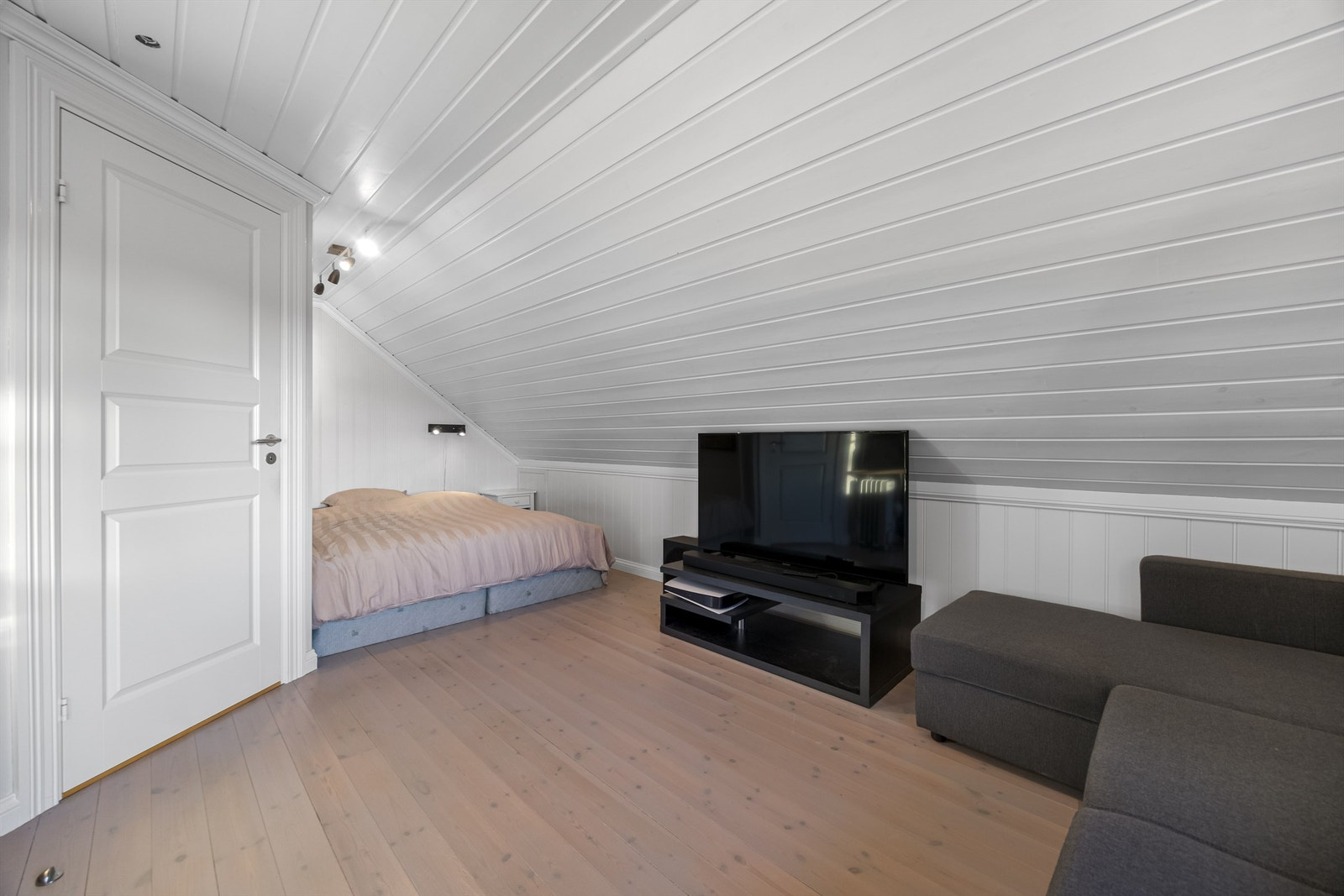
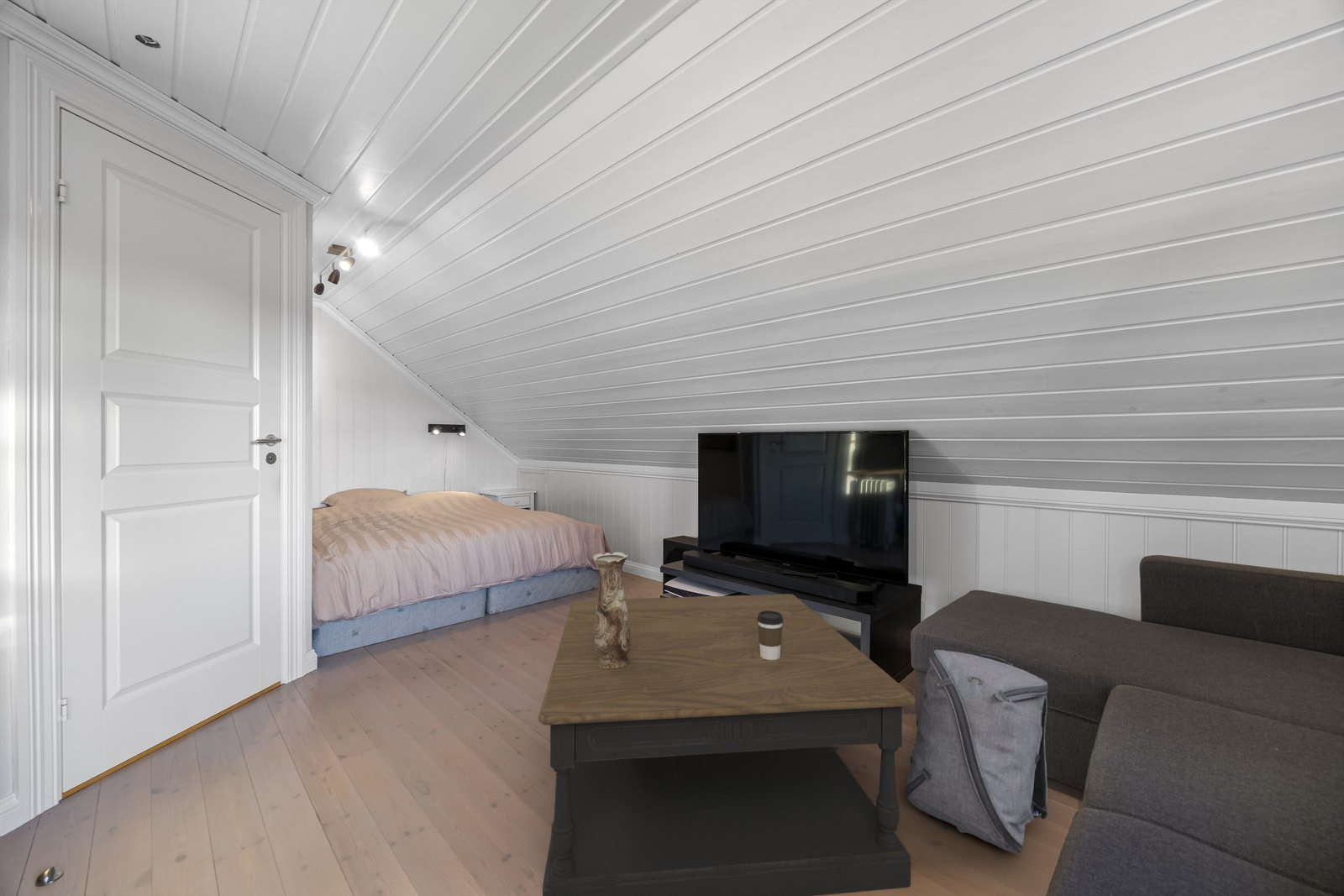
+ backpack [905,649,1049,855]
+ coffee cup [757,610,784,660]
+ coffee table [538,594,916,896]
+ vase [593,552,631,668]
